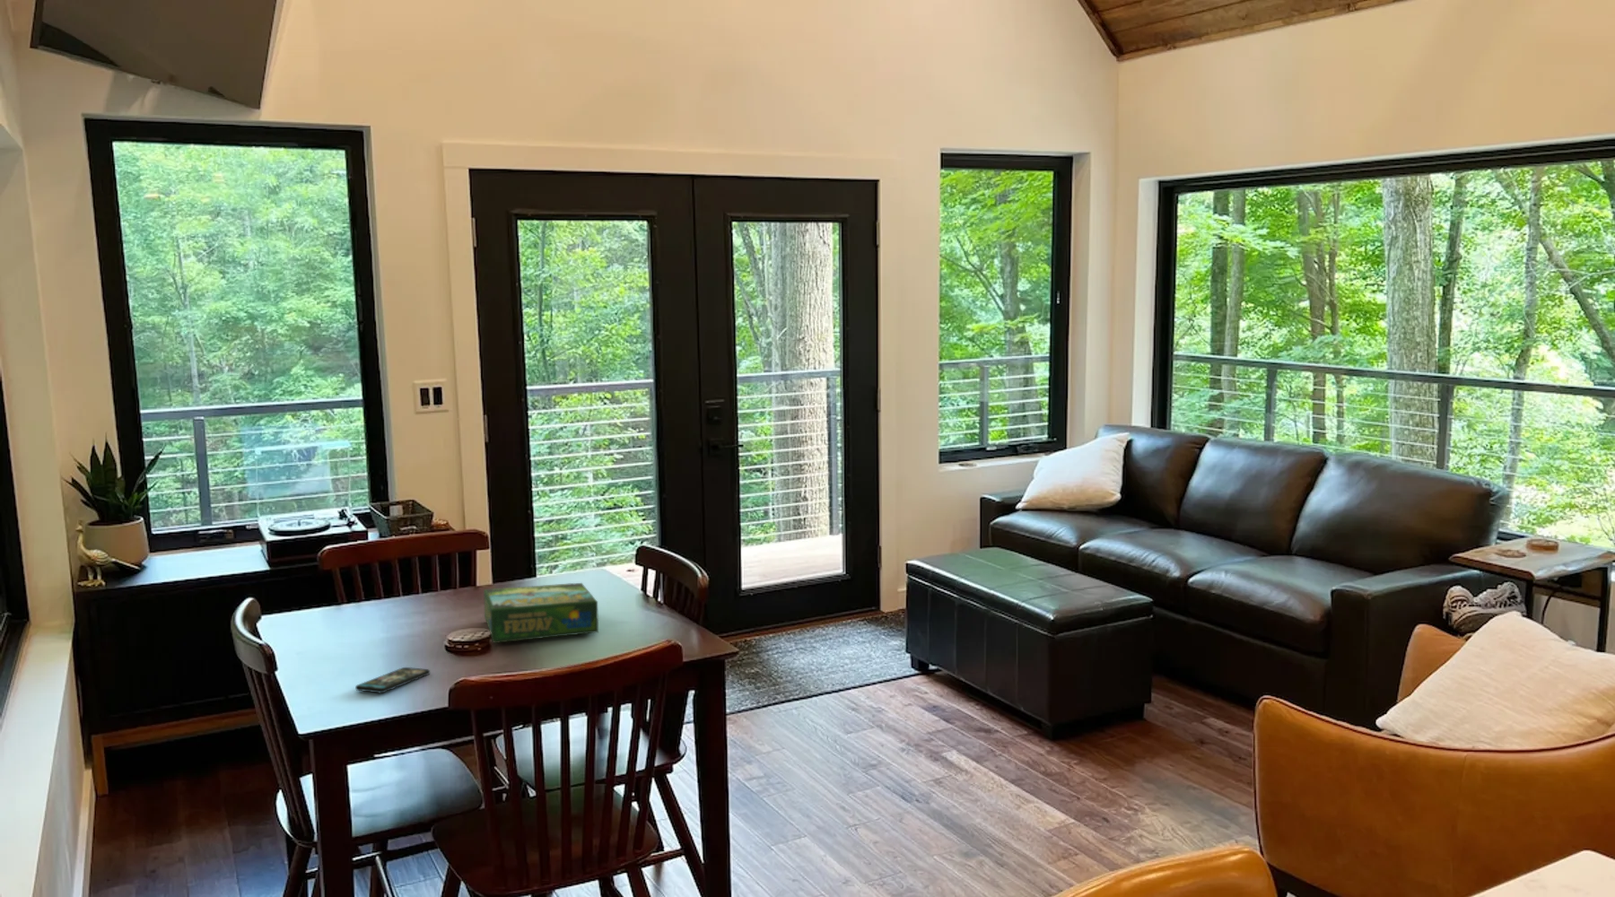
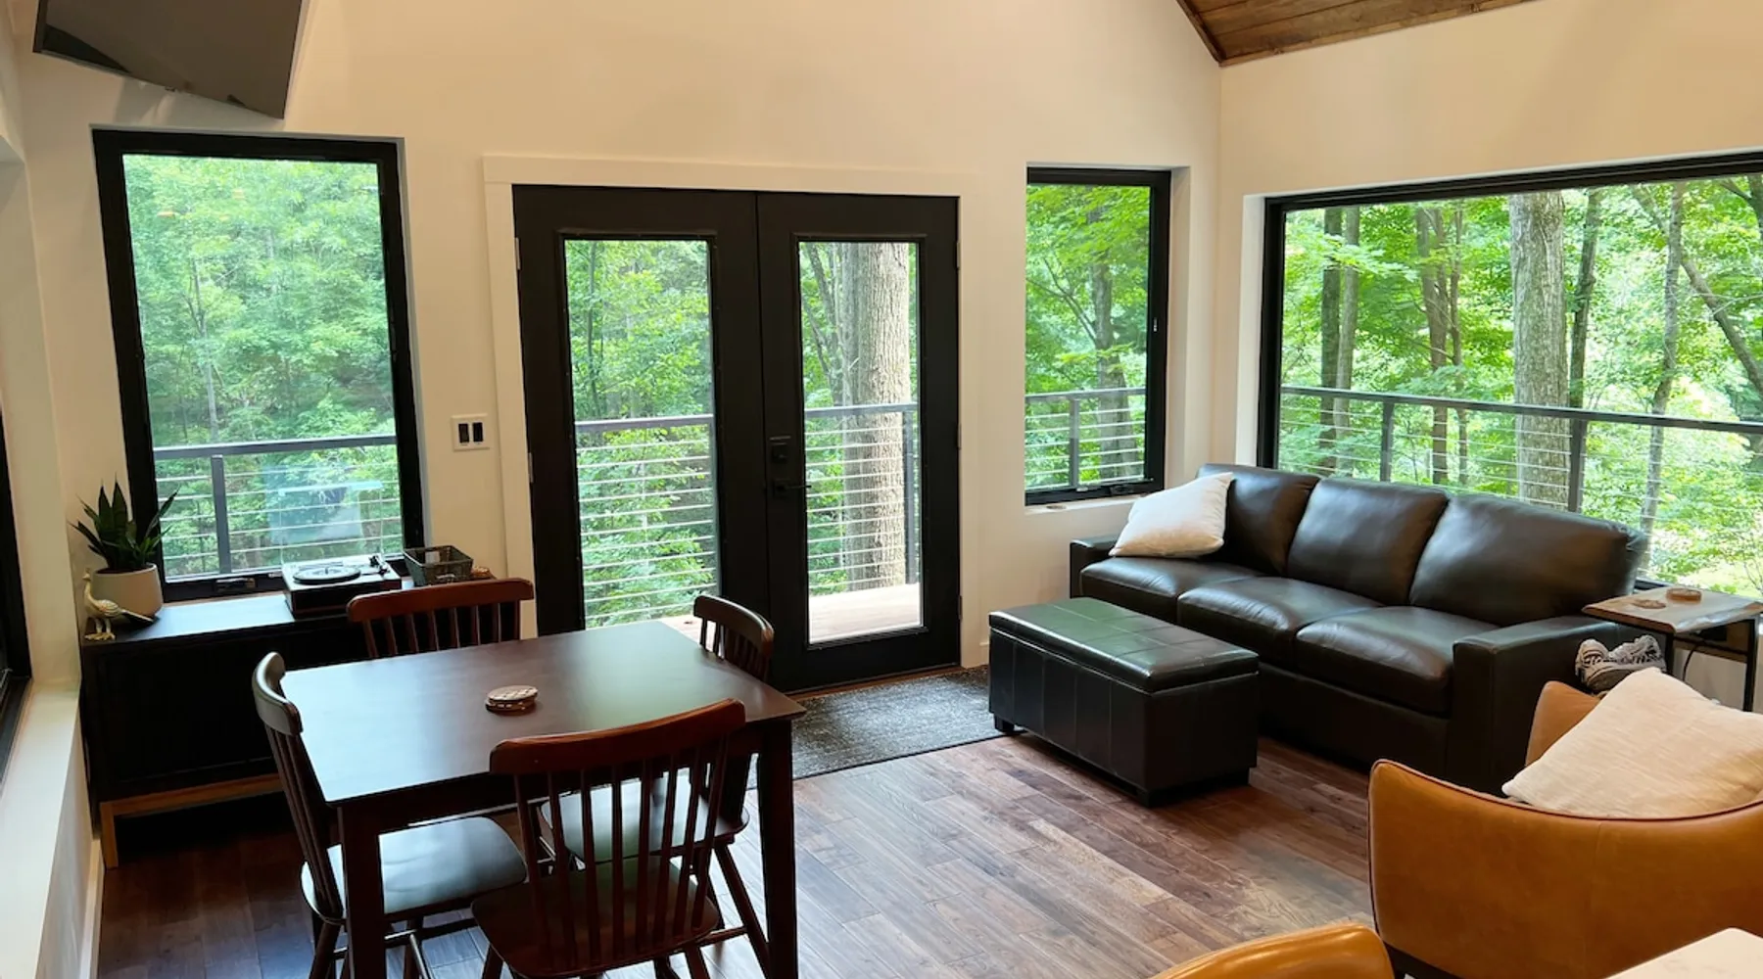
- smartphone [355,666,431,694]
- board game [483,582,600,644]
